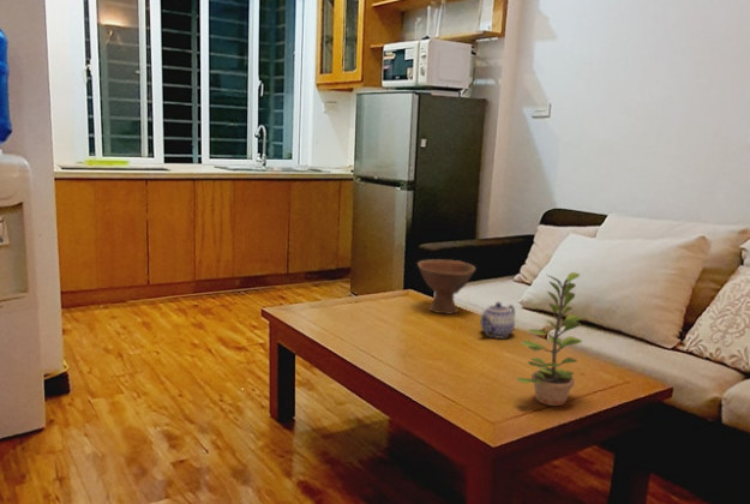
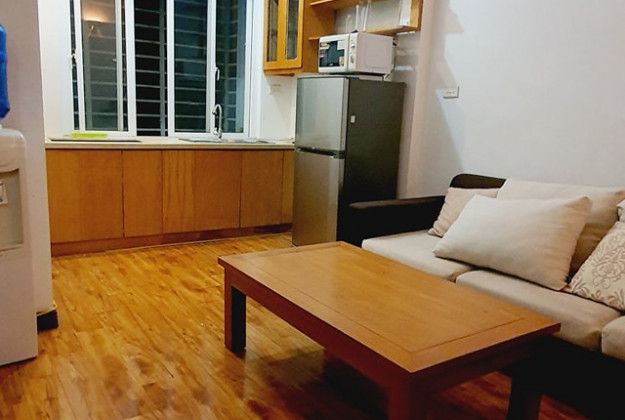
- teapot [479,301,516,340]
- bowl [416,258,476,316]
- plant [515,271,583,407]
